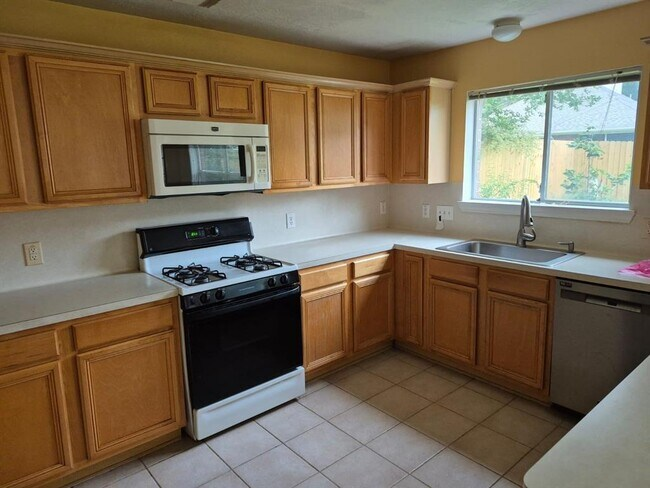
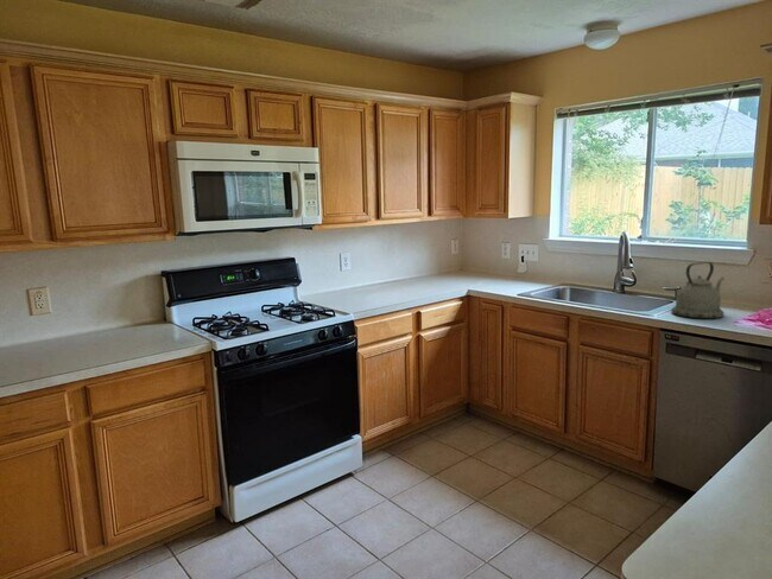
+ kettle [670,261,726,319]
